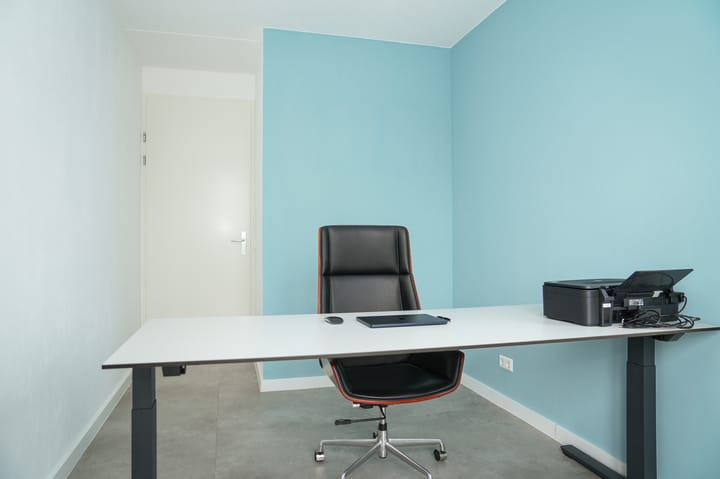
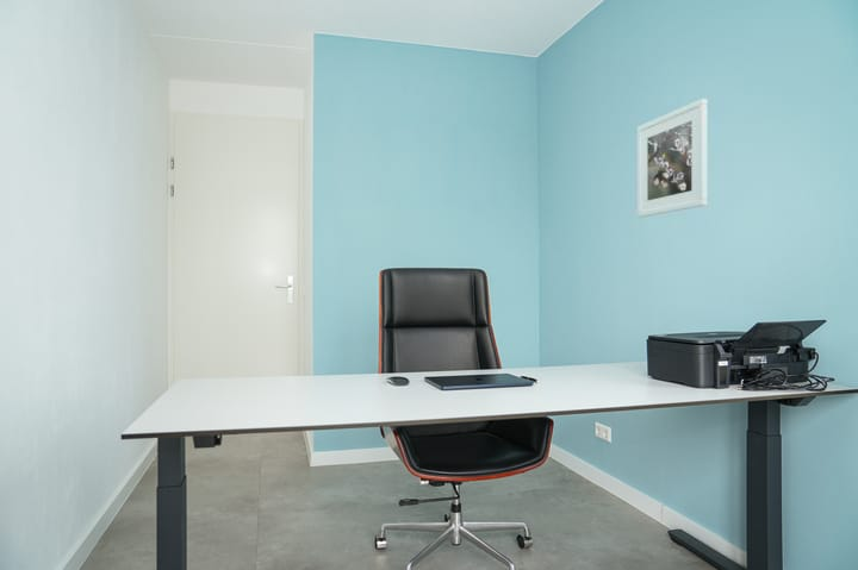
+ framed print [636,98,708,219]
